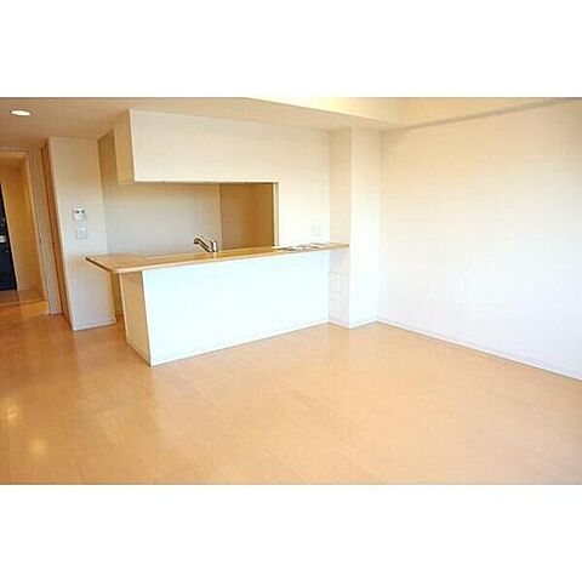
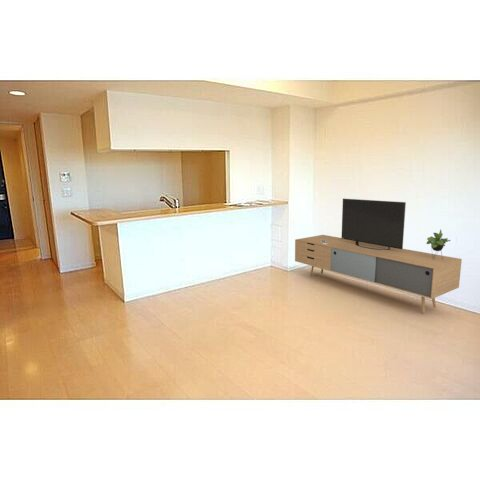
+ media console [294,198,463,314]
